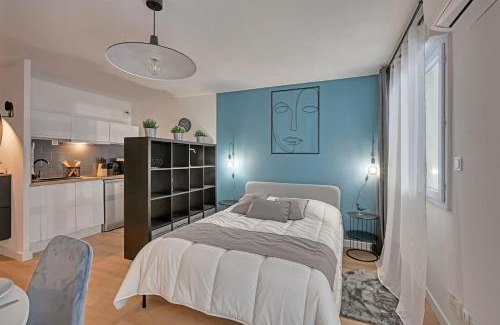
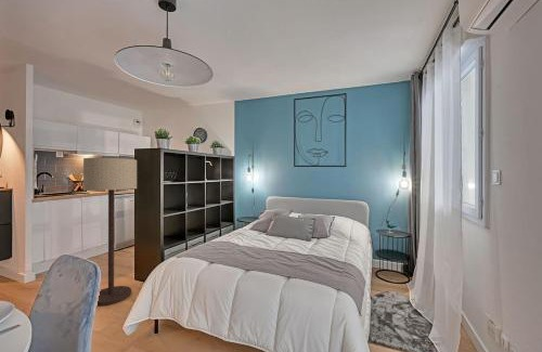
+ floor lamp [82,157,138,307]
